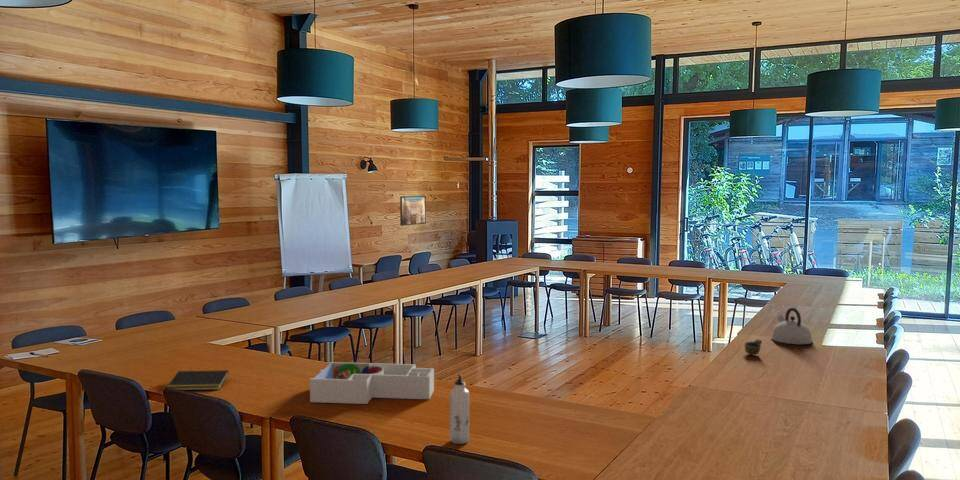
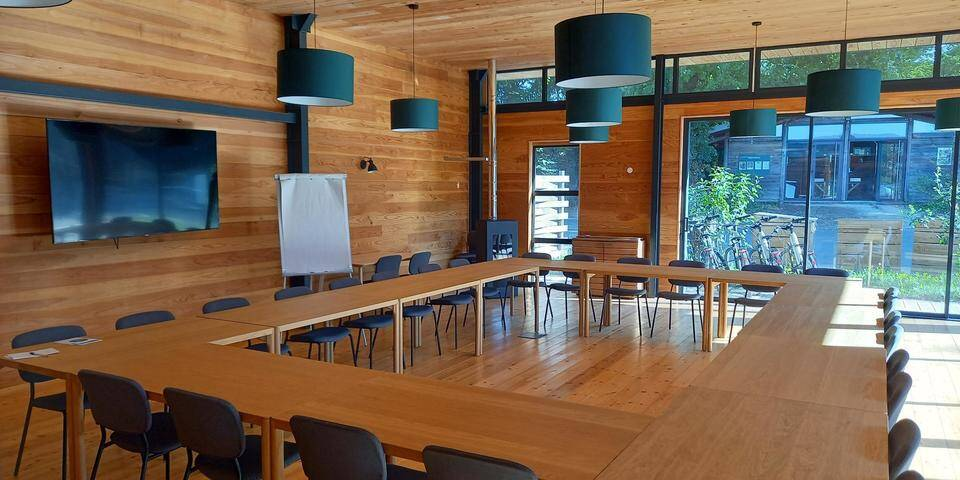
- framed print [399,195,427,227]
- water bottle [449,373,470,445]
- desk organizer [309,361,435,405]
- cup [743,338,763,357]
- notepad [166,369,230,391]
- kettle [770,307,814,345]
